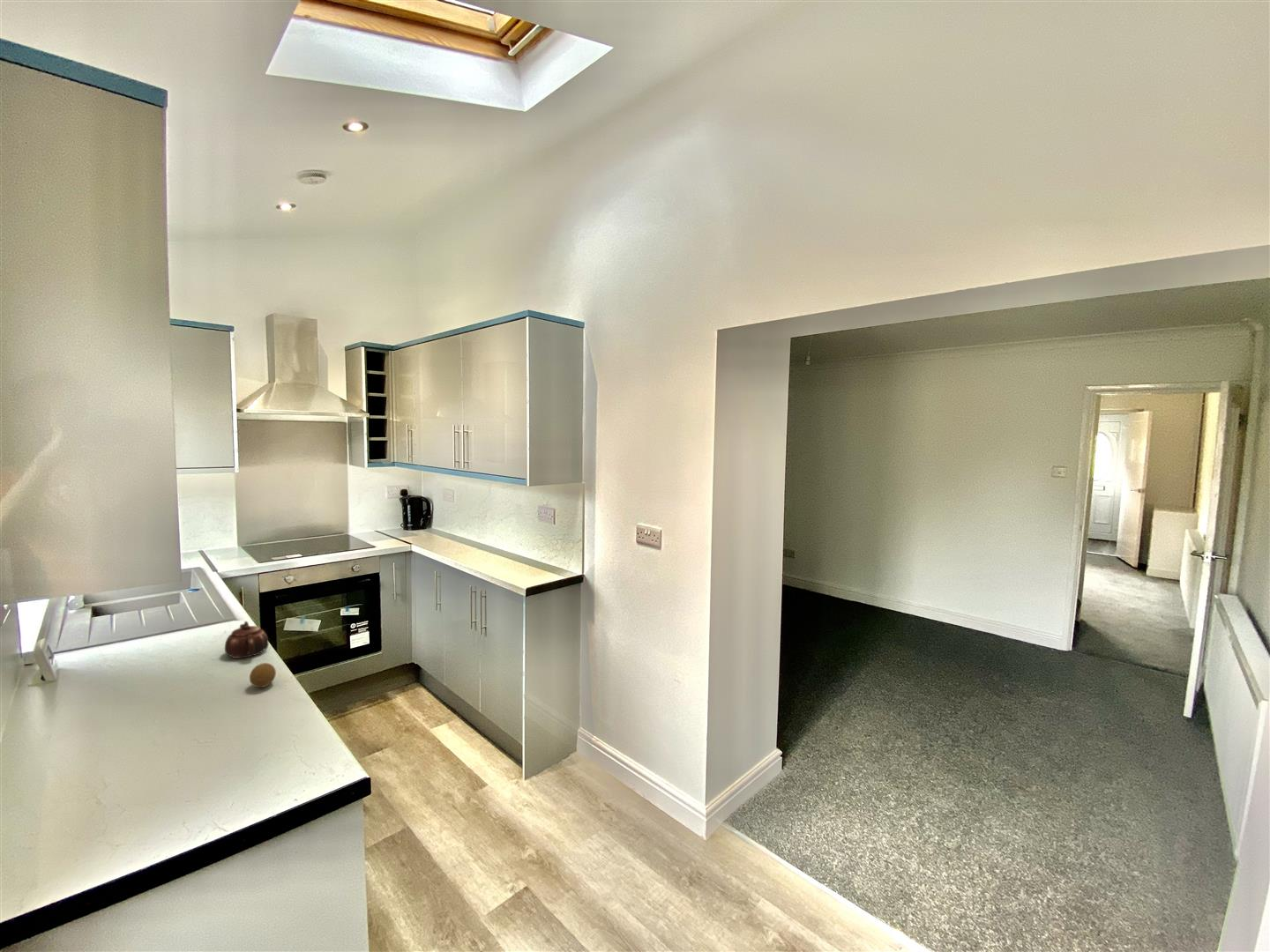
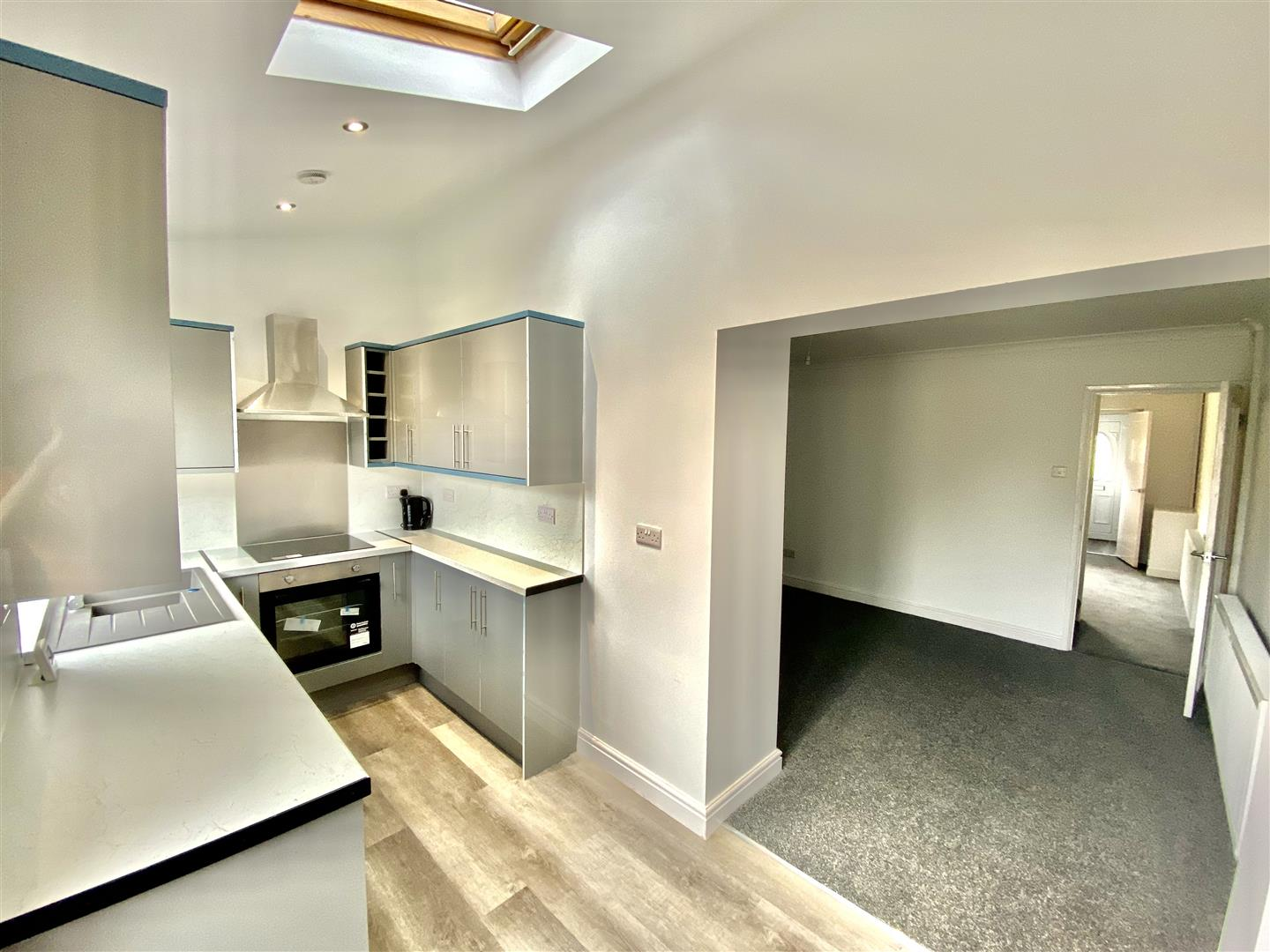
- fruit [249,662,277,688]
- teapot [224,621,269,659]
